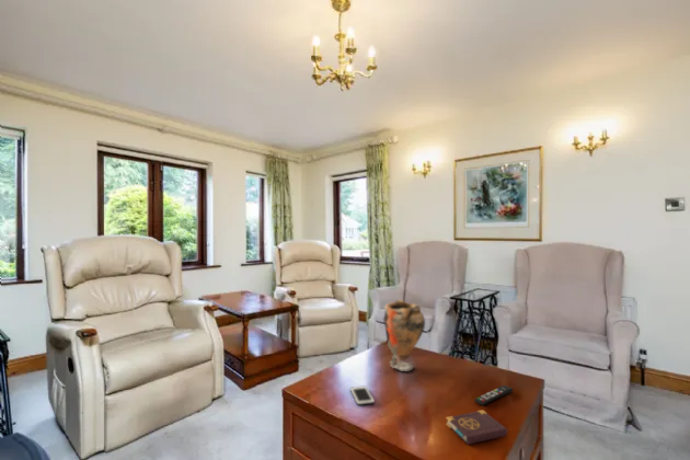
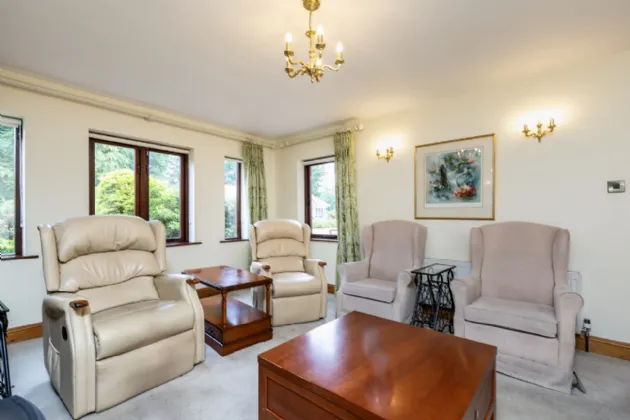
- vase [382,299,426,372]
- cell phone [349,384,376,406]
- remote control [473,384,514,406]
- book [445,409,509,446]
